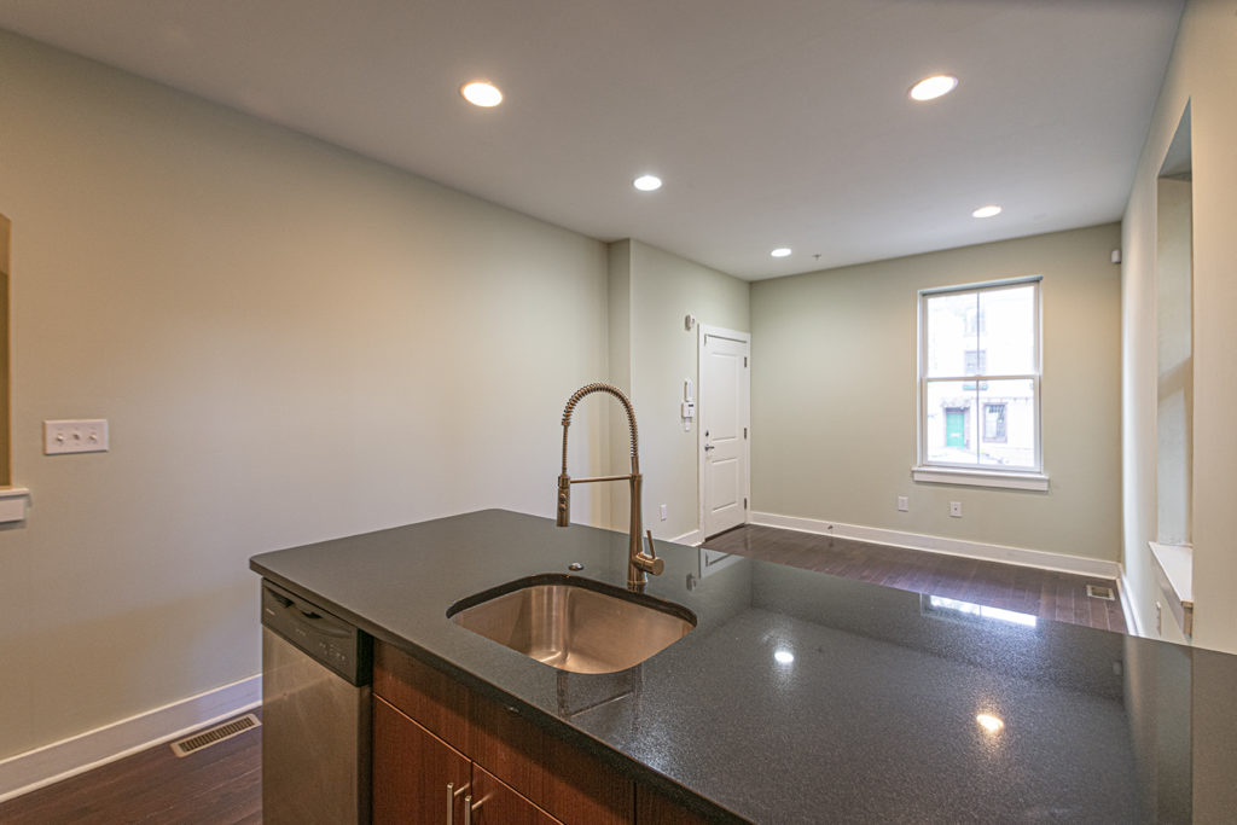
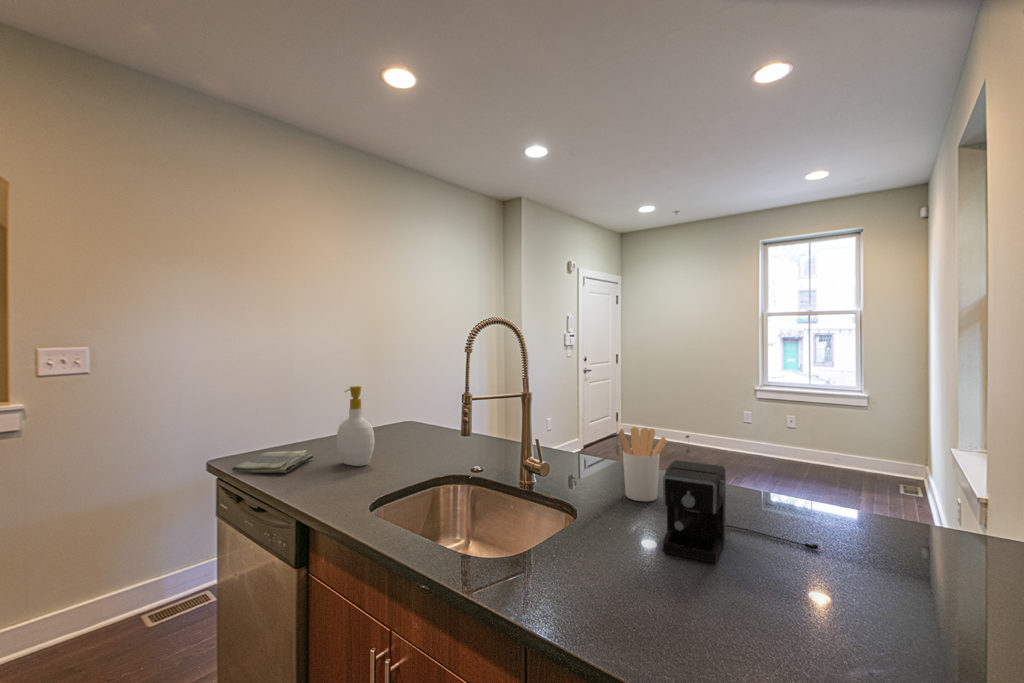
+ soap bottle [336,385,376,467]
+ dish towel [231,449,315,474]
+ utensil holder [618,426,668,502]
+ coffee maker [662,459,819,564]
